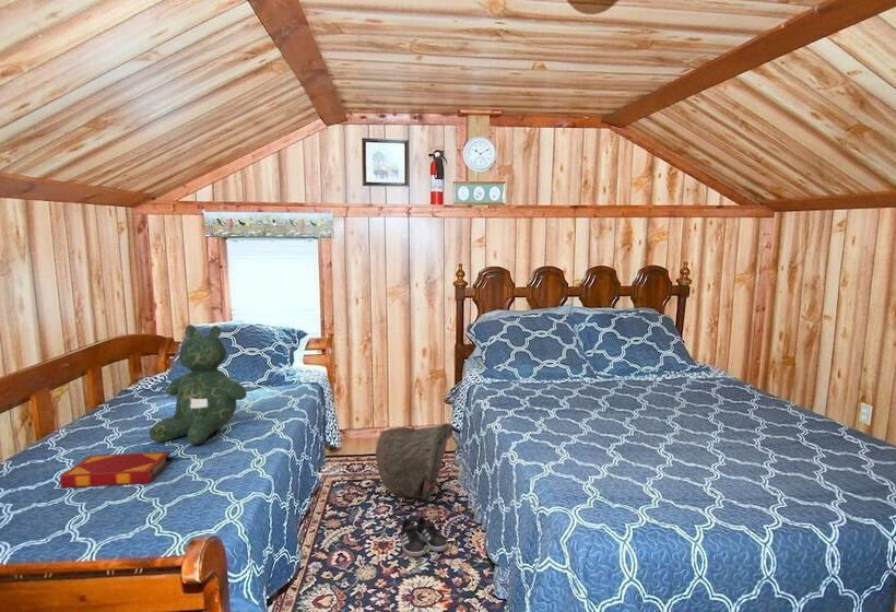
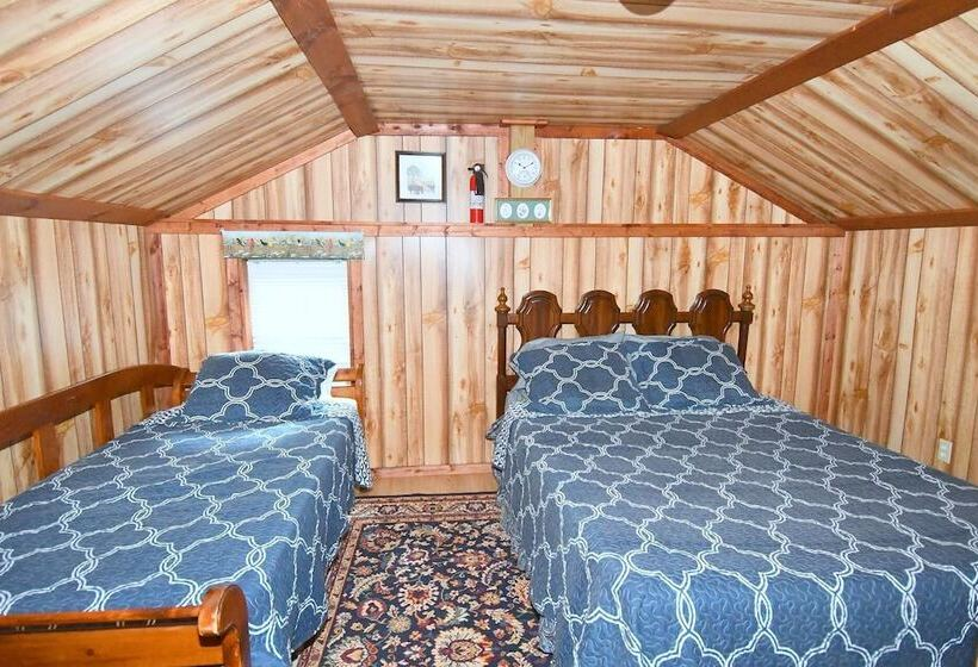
- teddy bear [149,323,247,446]
- shoe [399,515,449,557]
- bag [375,422,453,501]
- hardback book [59,450,172,489]
